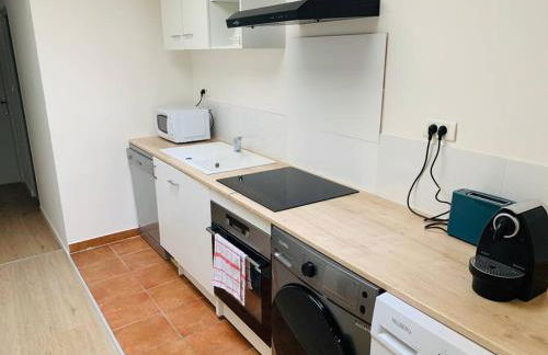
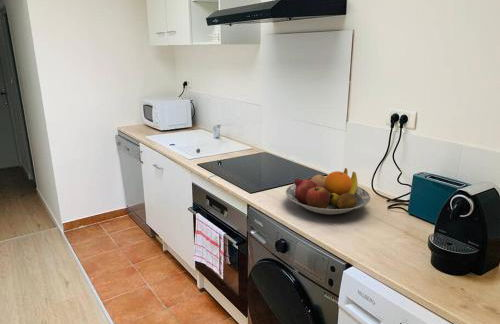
+ fruit bowl [285,167,371,216]
